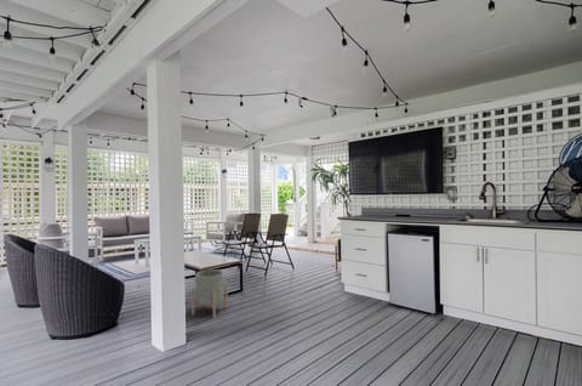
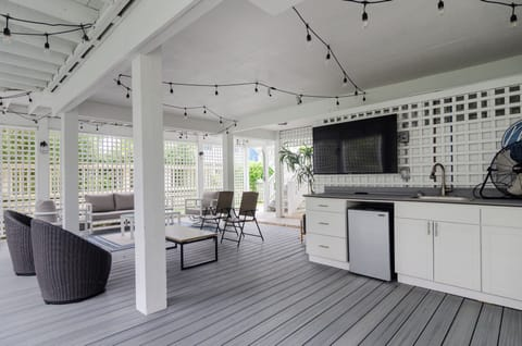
- planter [190,268,229,318]
